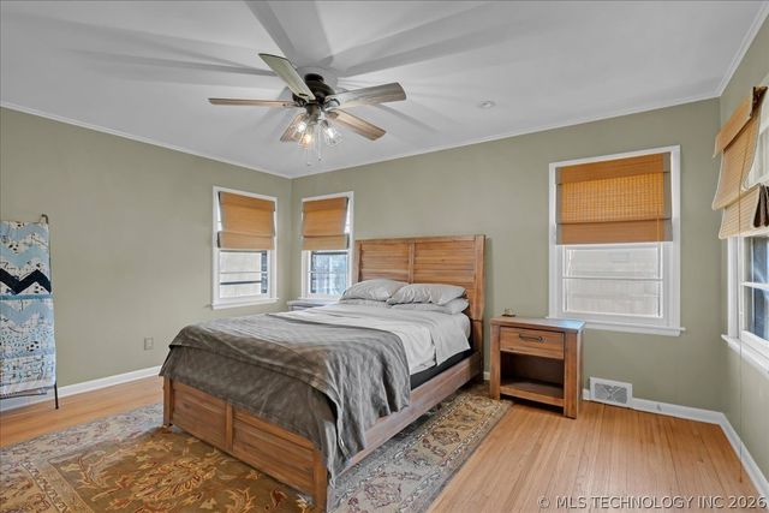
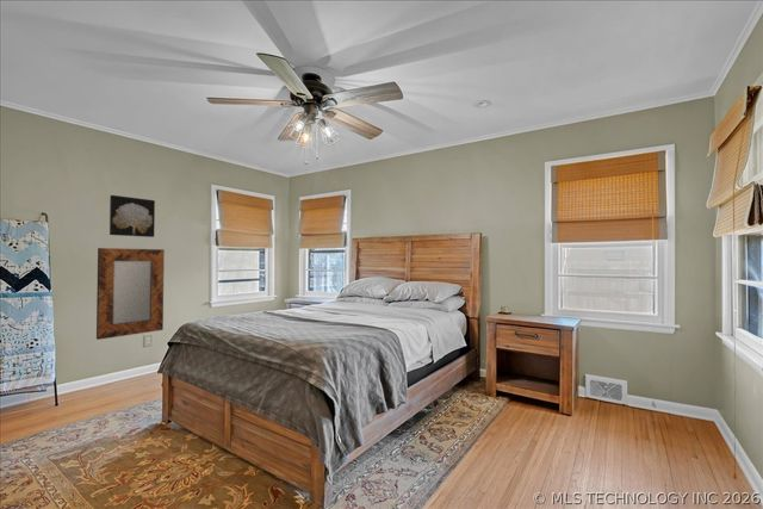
+ wall art [108,194,156,238]
+ home mirror [95,247,166,341]
